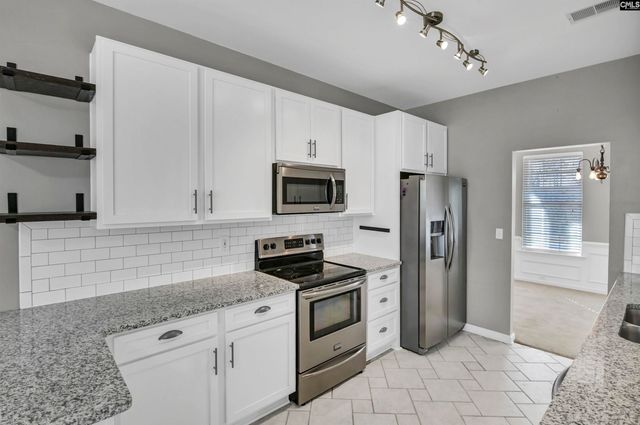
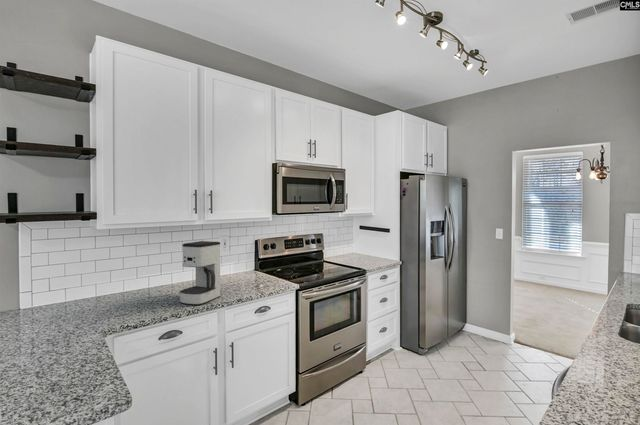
+ coffee maker [179,240,221,306]
